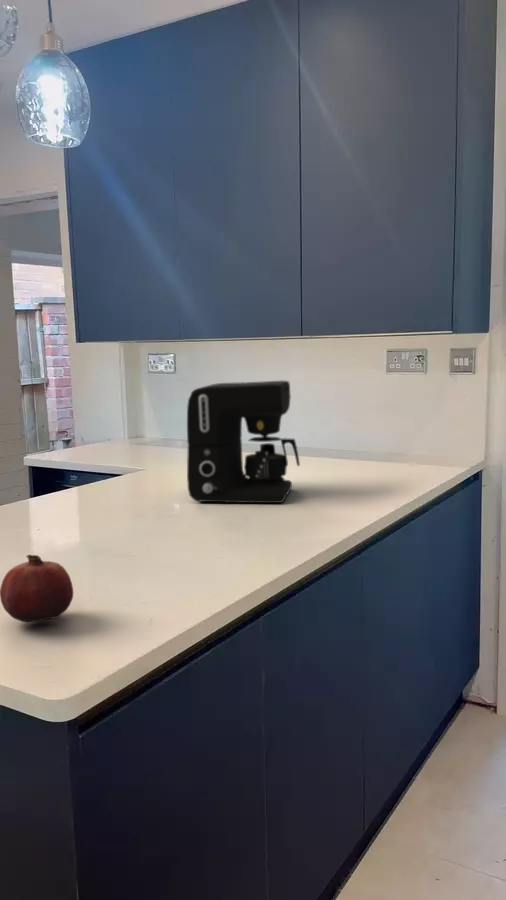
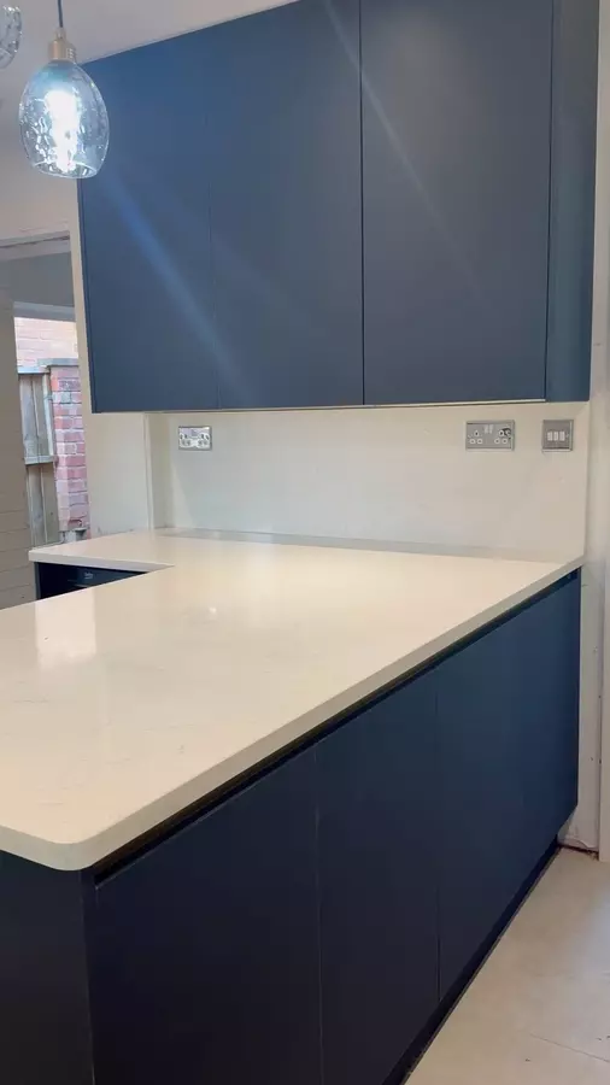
- fruit [0,554,74,623]
- coffee maker [186,380,301,504]
